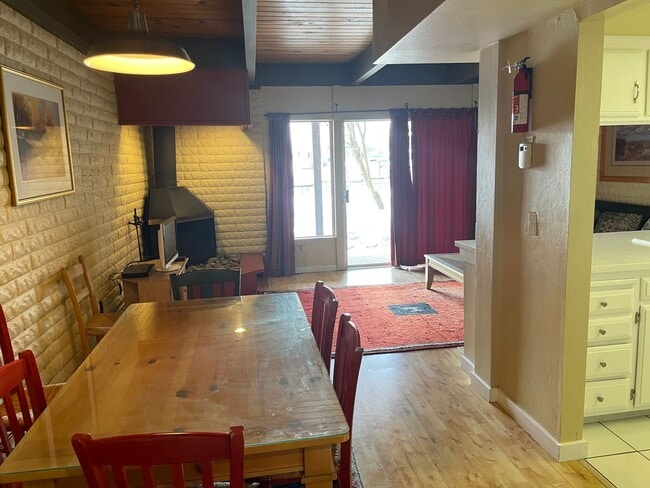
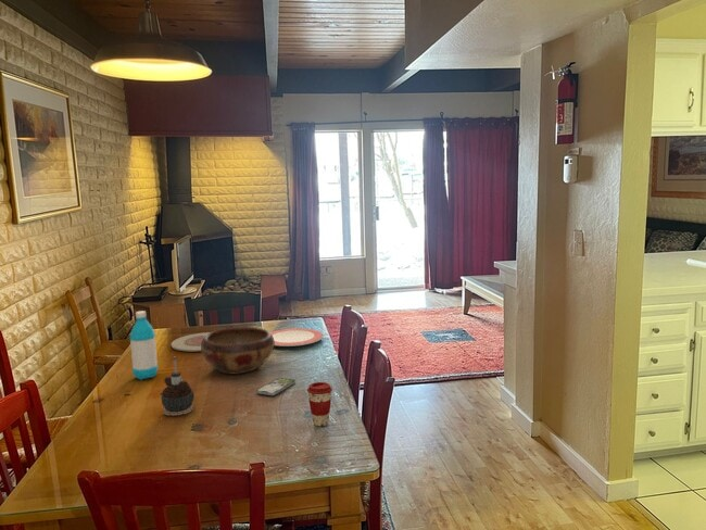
+ coffee cup [306,381,333,427]
+ candle [161,355,196,417]
+ smartphone [255,377,297,396]
+ water bottle [128,310,160,381]
+ decorative bowl [201,326,275,375]
+ plate [171,331,211,353]
+ plate [269,327,325,348]
